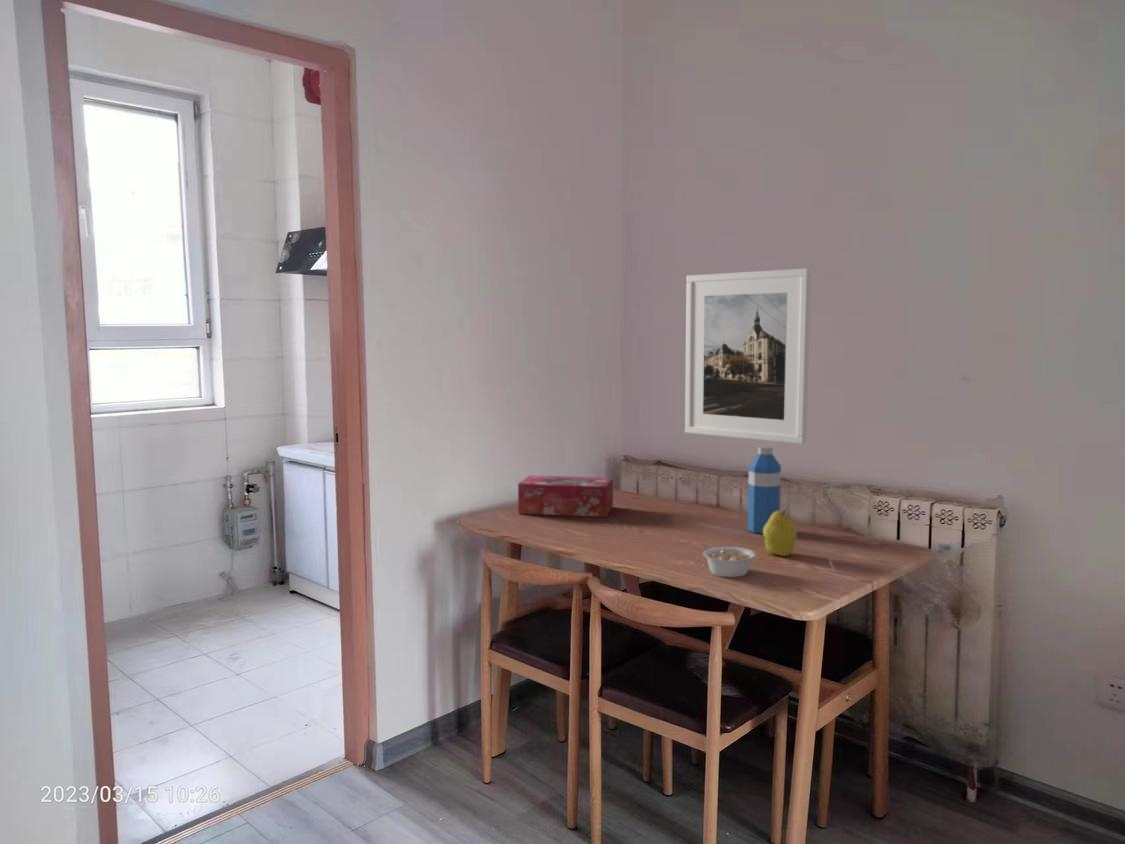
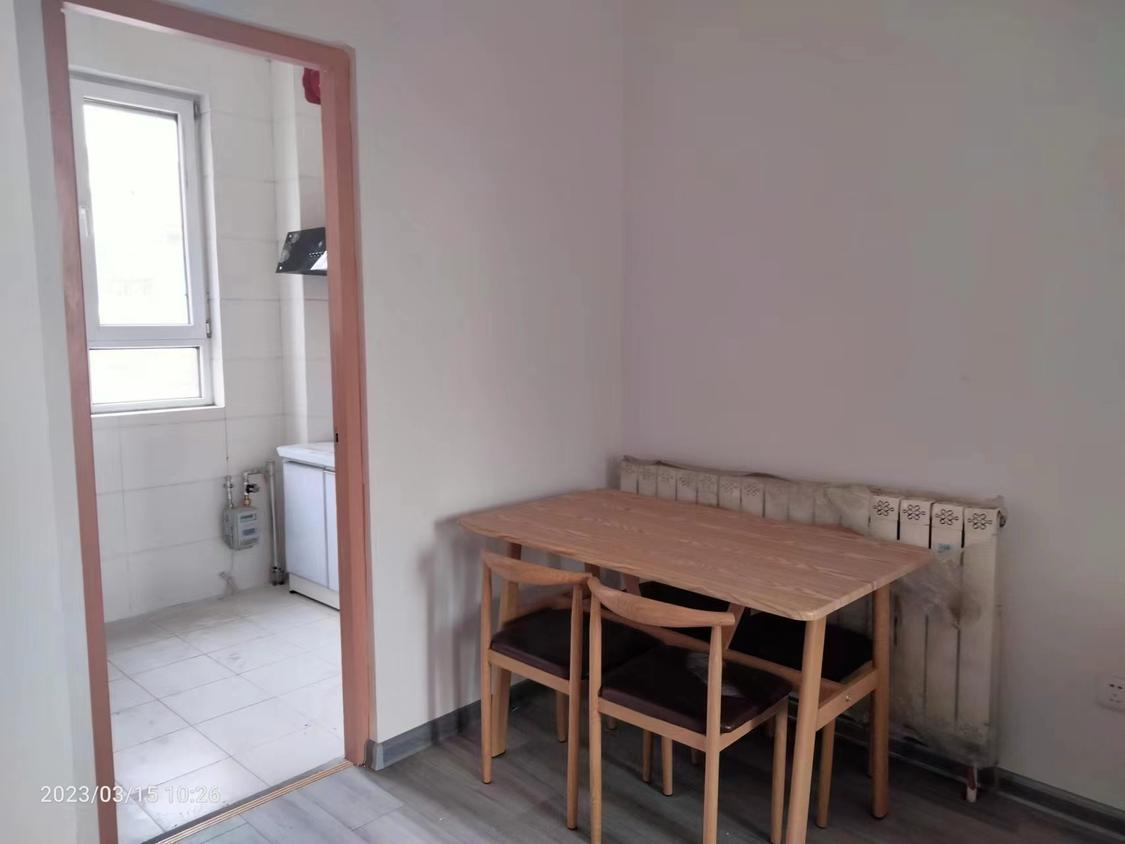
- legume [702,546,767,578]
- fruit [762,509,798,557]
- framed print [684,267,812,445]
- water bottle [747,445,782,535]
- tissue box [517,474,614,518]
